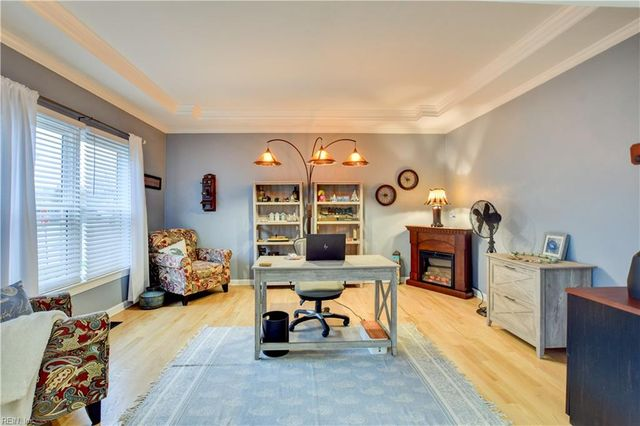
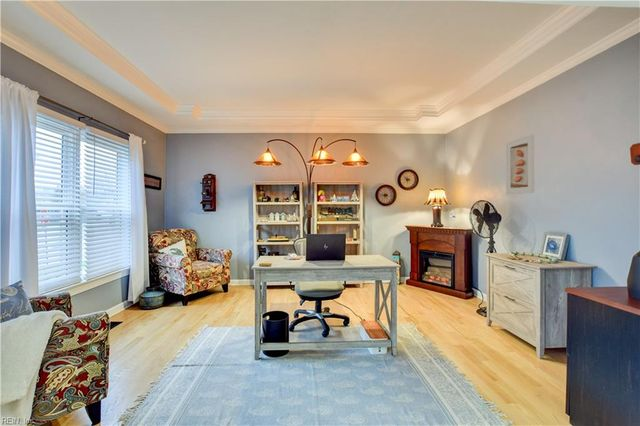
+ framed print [505,133,535,196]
